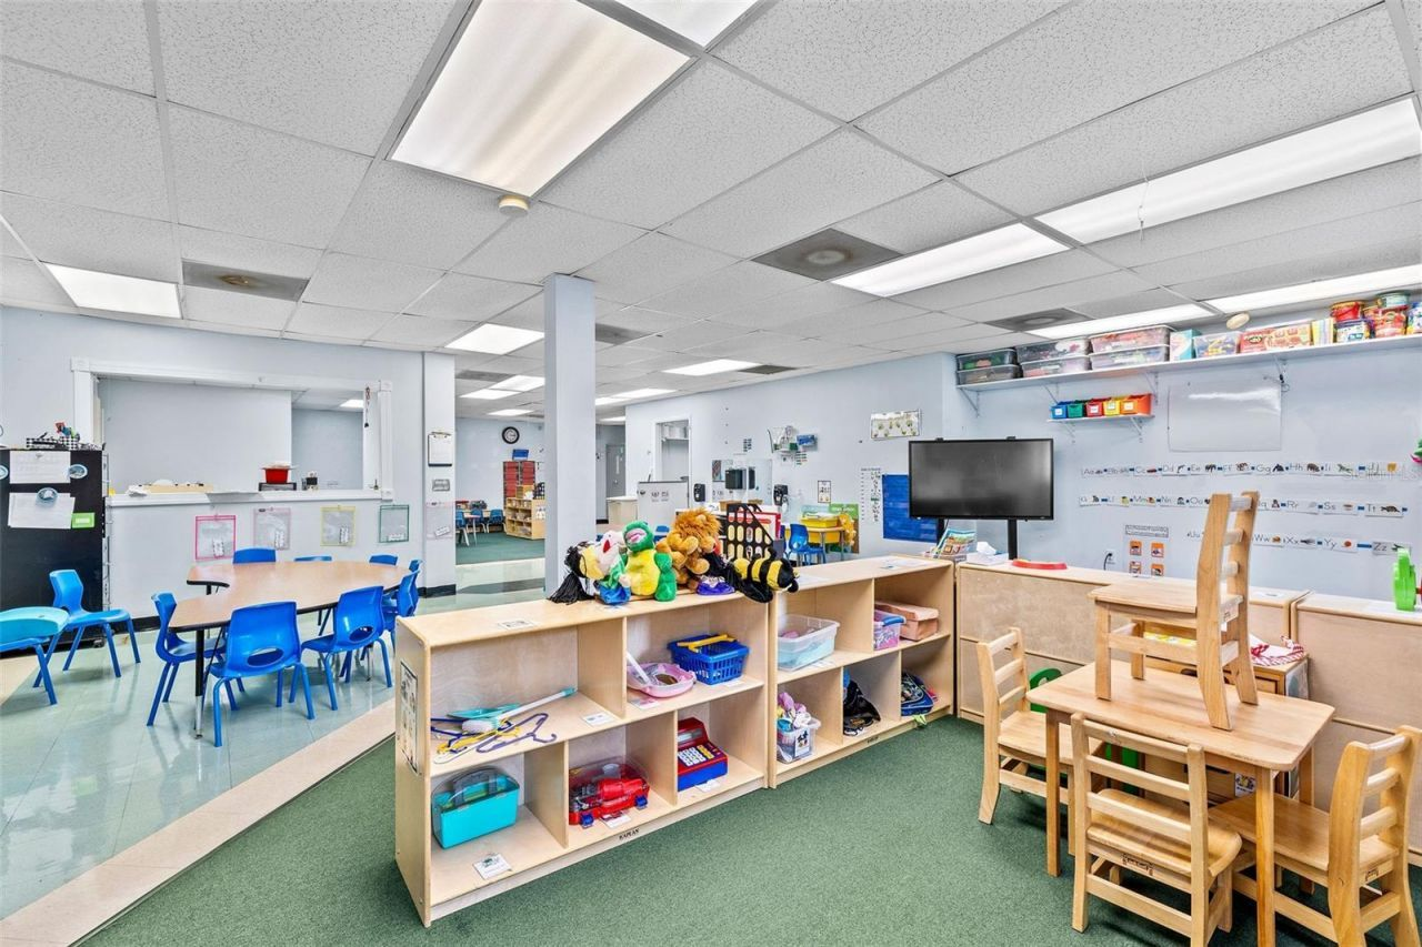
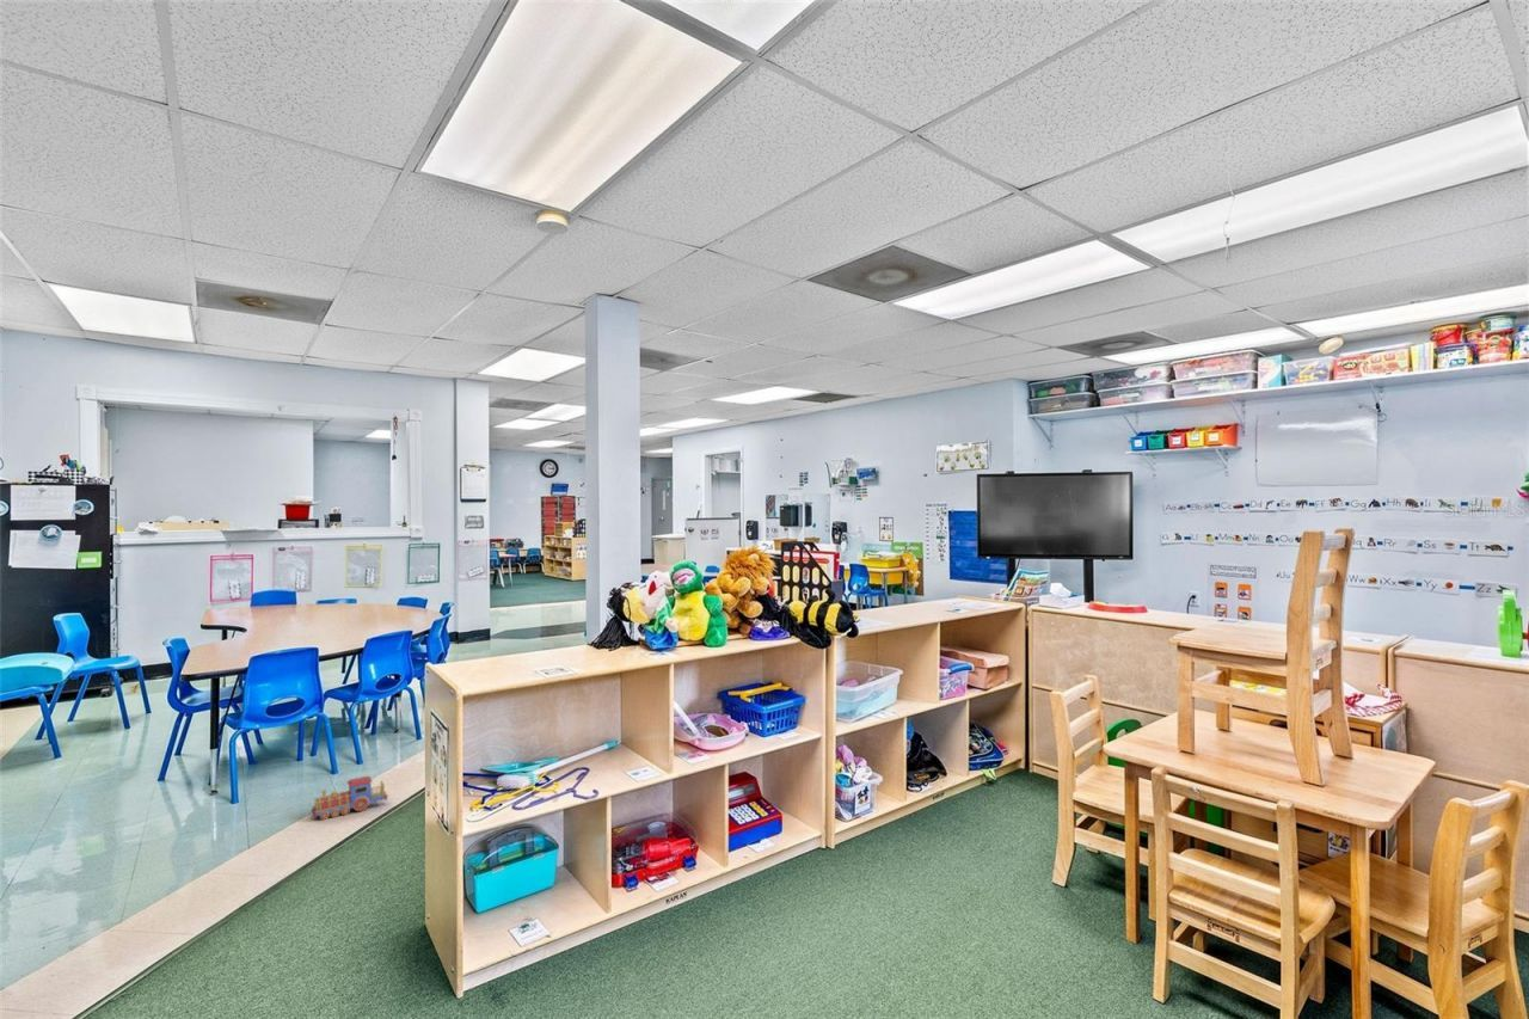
+ toy train [311,775,389,821]
